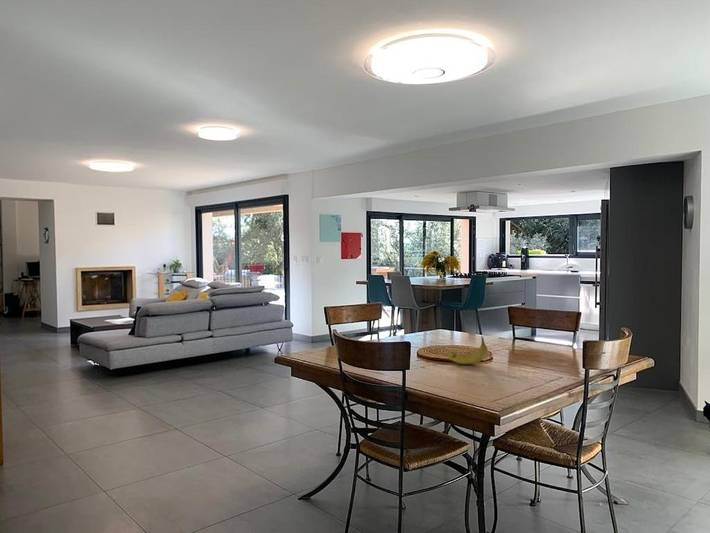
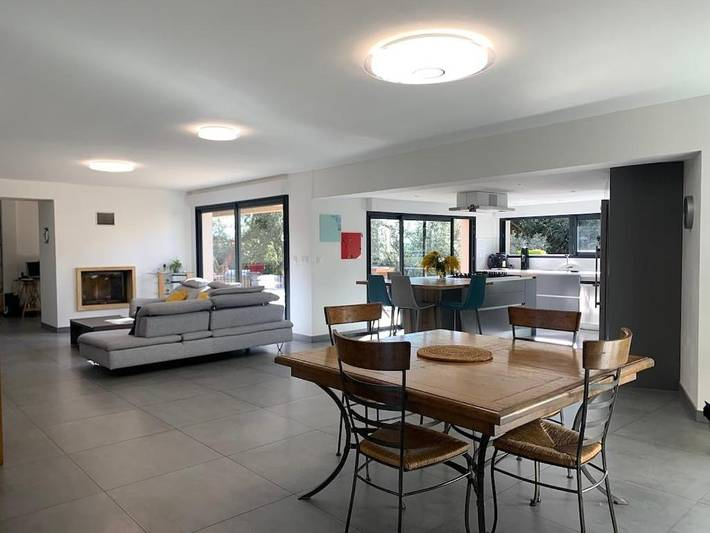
- fruit [445,335,488,365]
